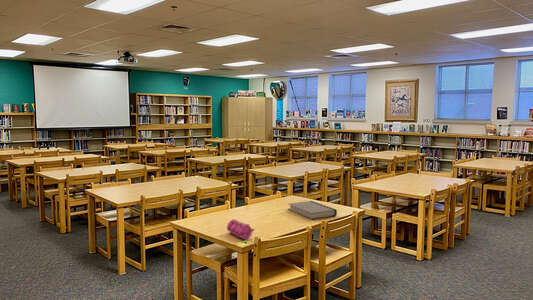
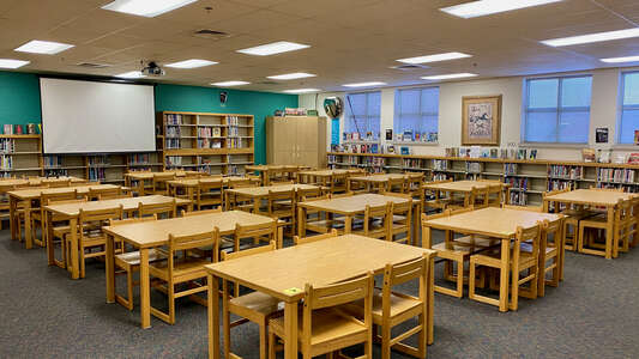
- book [287,200,338,220]
- pencil case [226,218,255,240]
